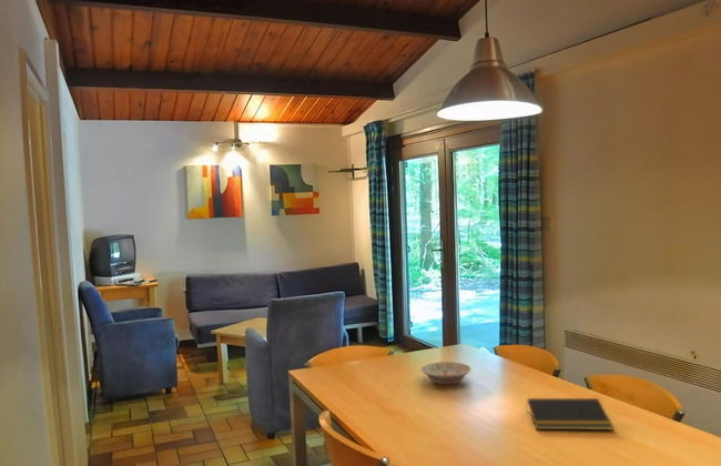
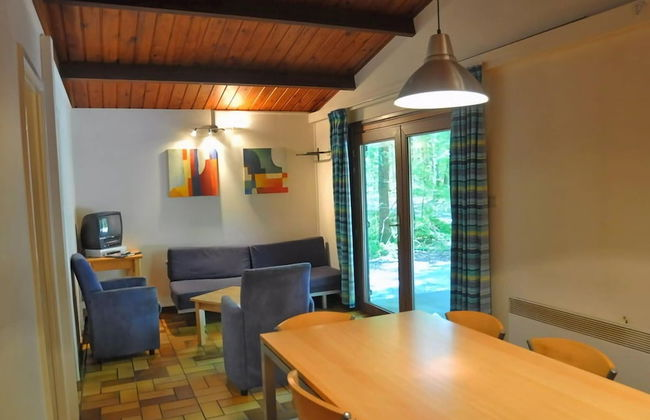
- bowl [420,361,473,385]
- notepad [525,397,613,430]
